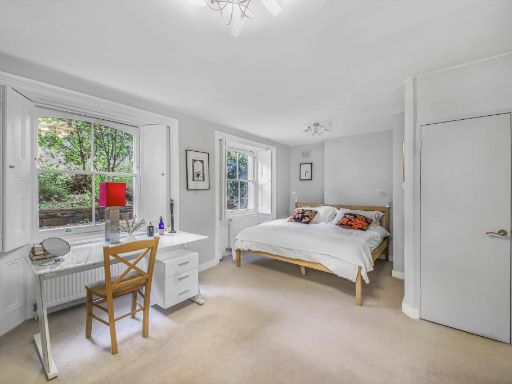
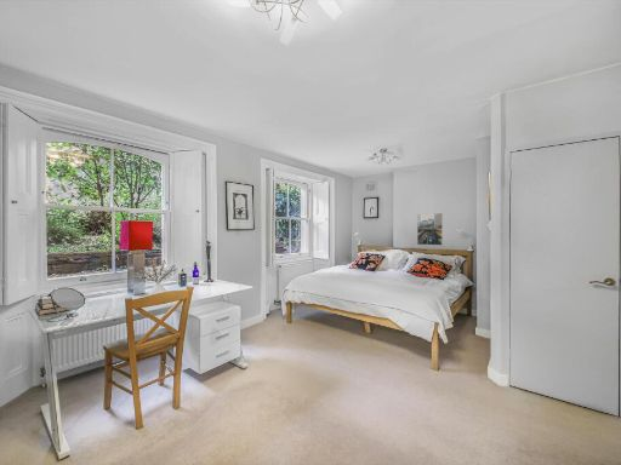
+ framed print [416,212,444,246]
